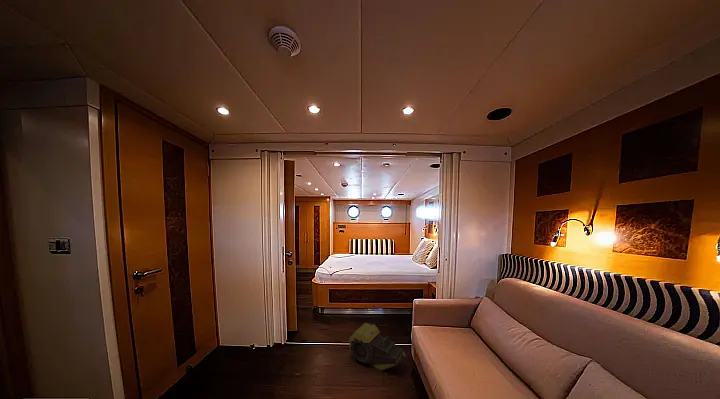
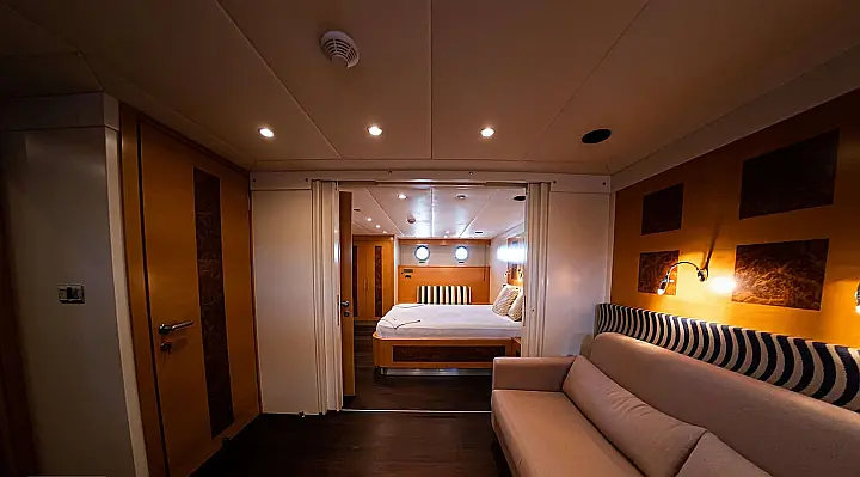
- backpack [348,322,407,372]
